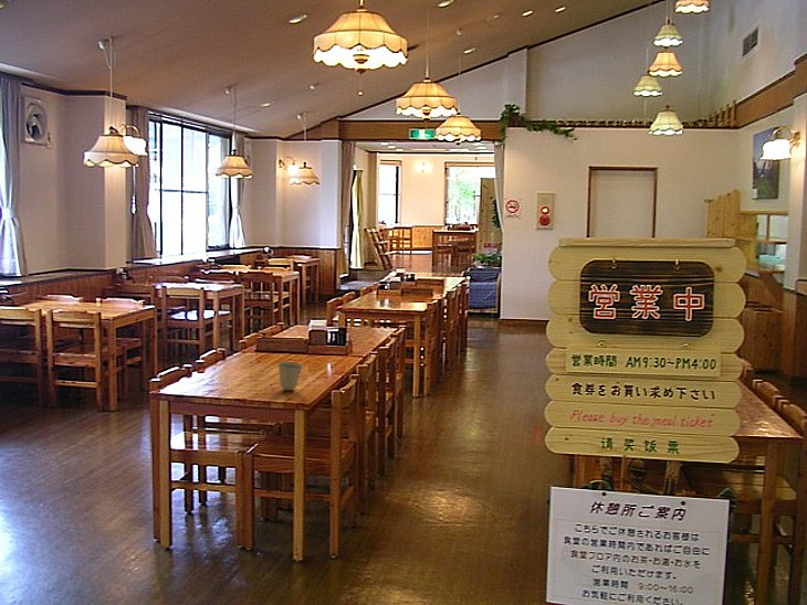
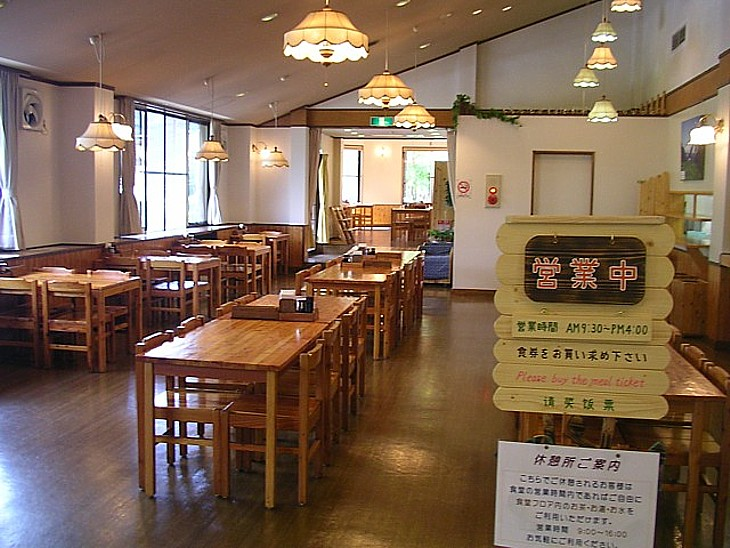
- cup [276,361,305,391]
